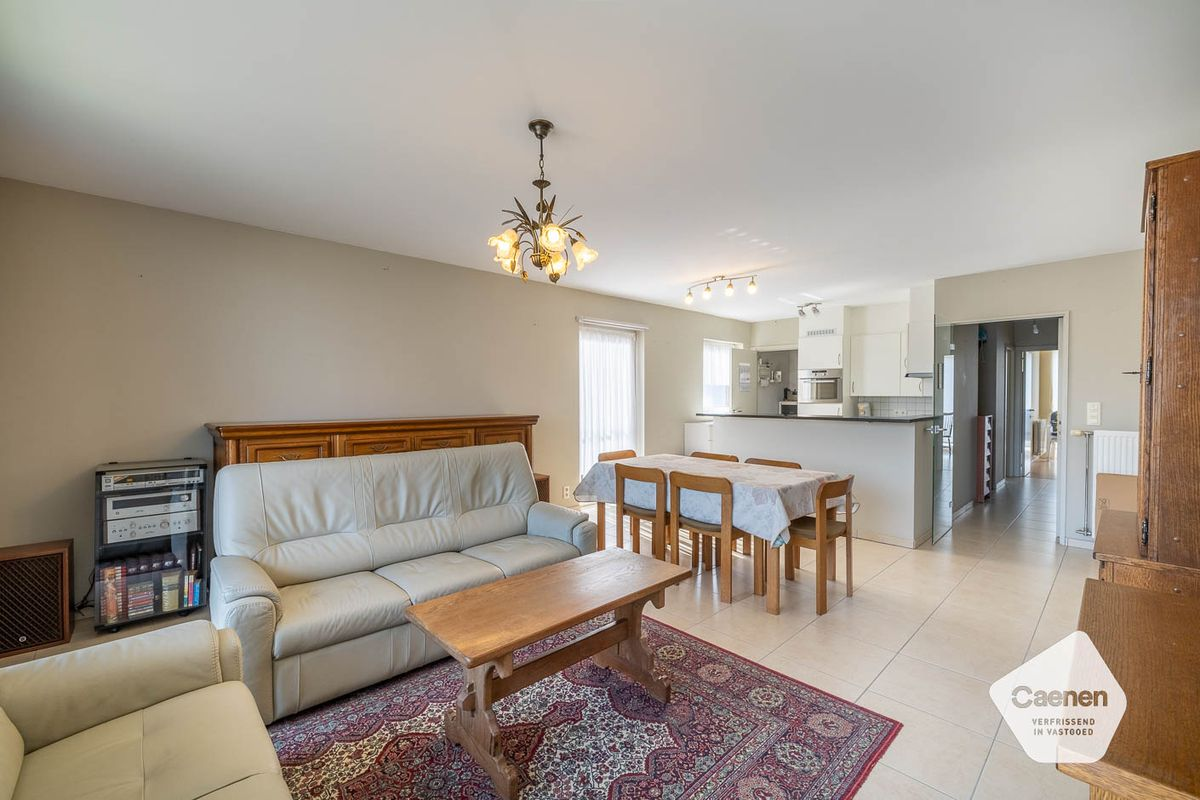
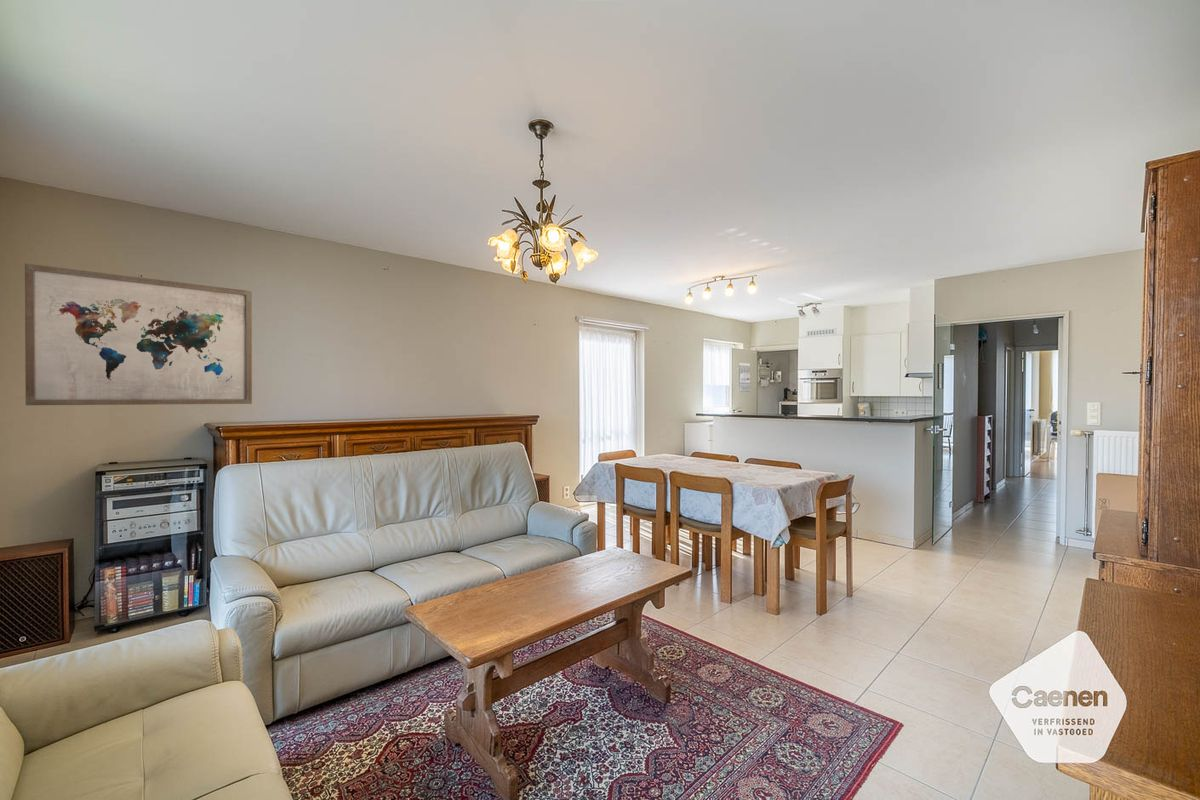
+ wall art [24,263,253,406]
